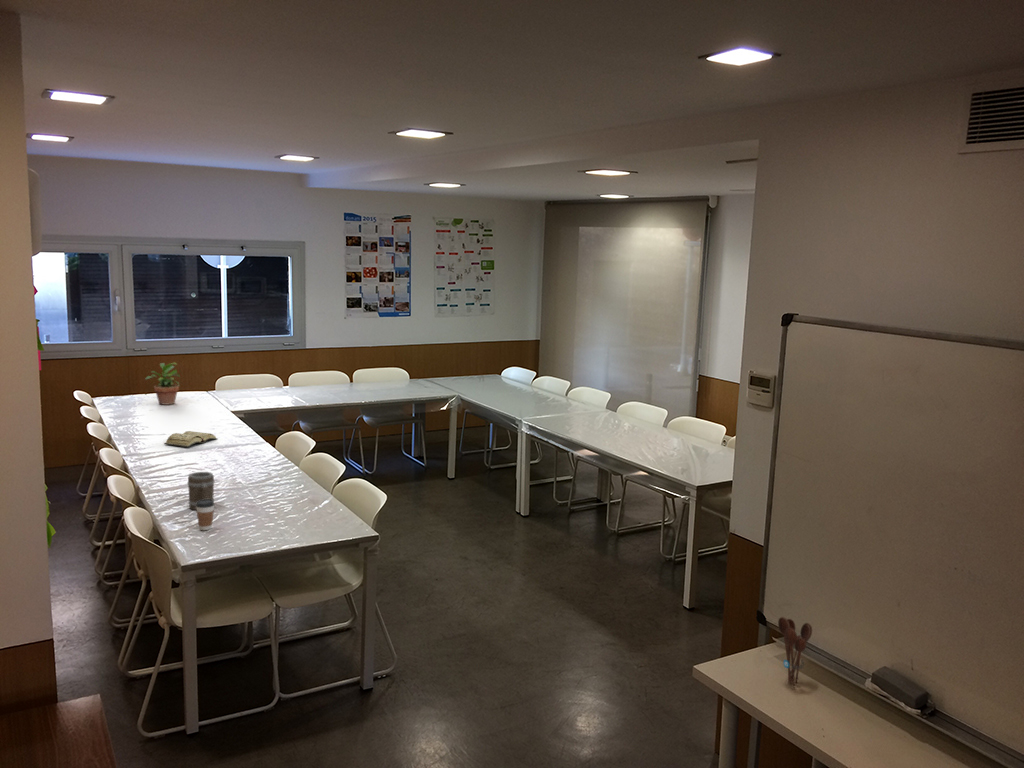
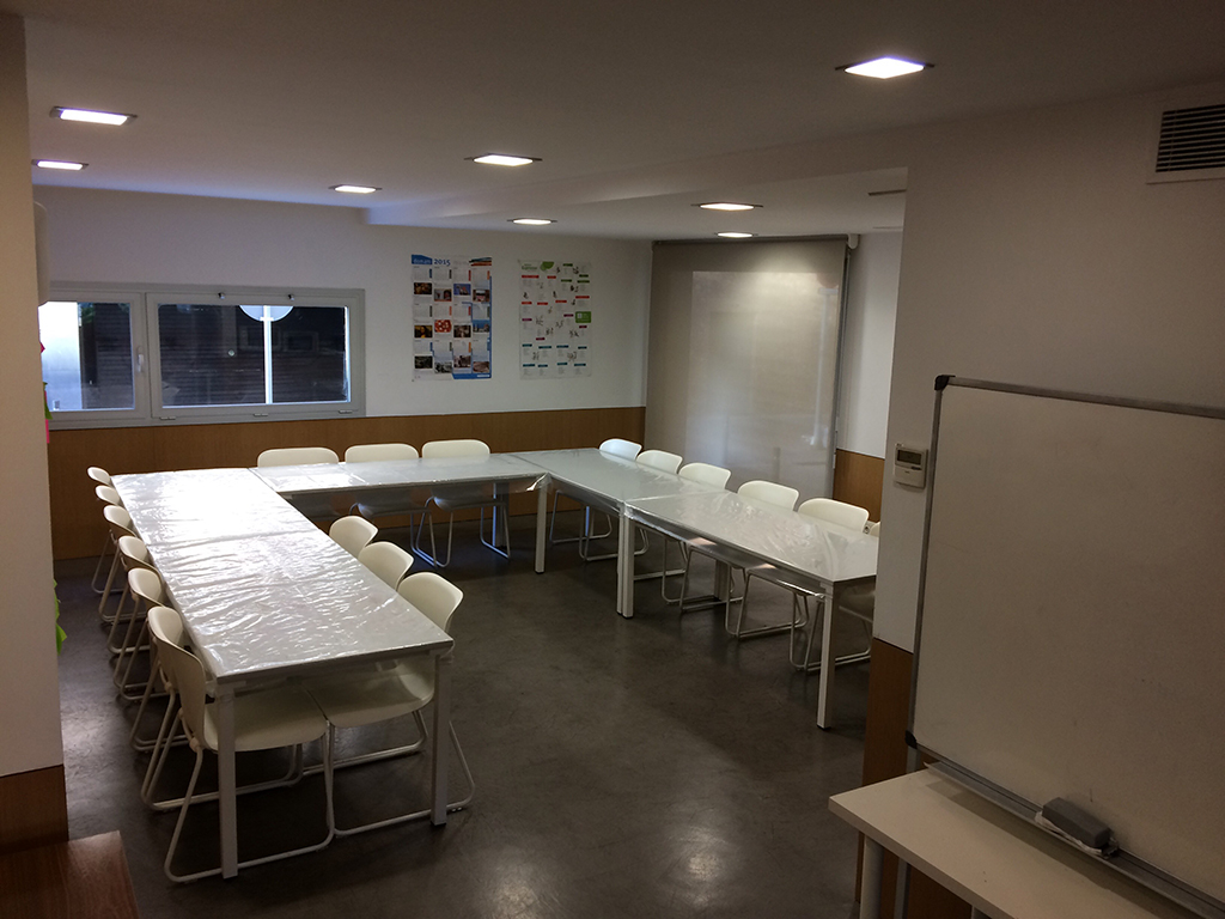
- diary [163,430,219,448]
- utensil holder [777,616,813,687]
- barrel [186,471,215,511]
- potted plant [144,362,181,406]
- coffee cup [195,499,215,531]
